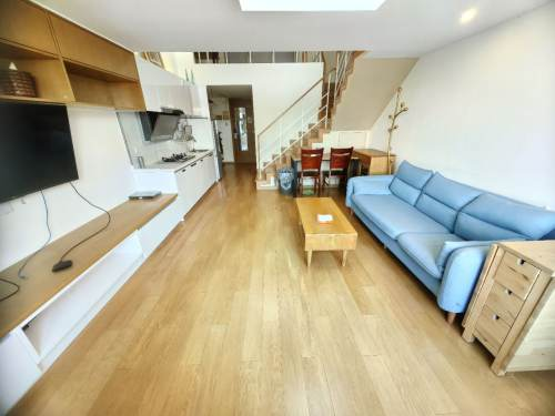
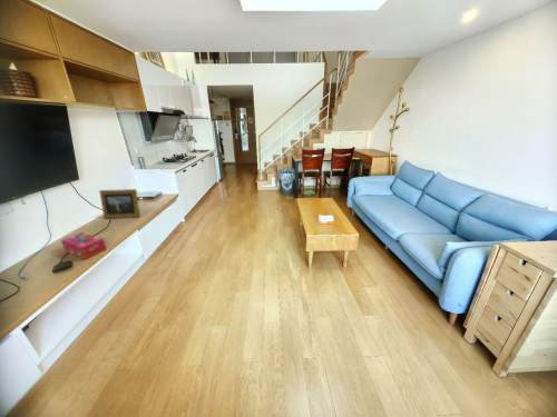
+ tissue box [60,231,108,260]
+ picture frame [98,188,141,219]
